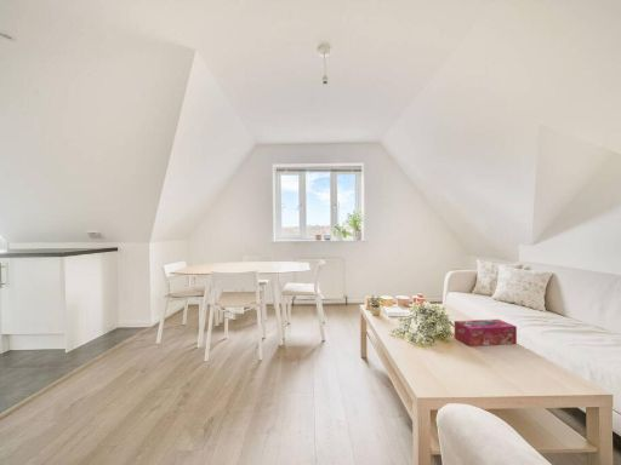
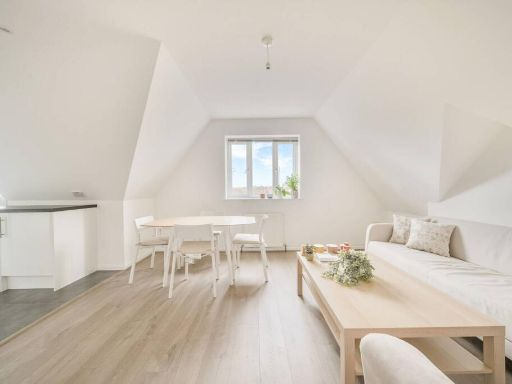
- tissue box [454,318,518,348]
